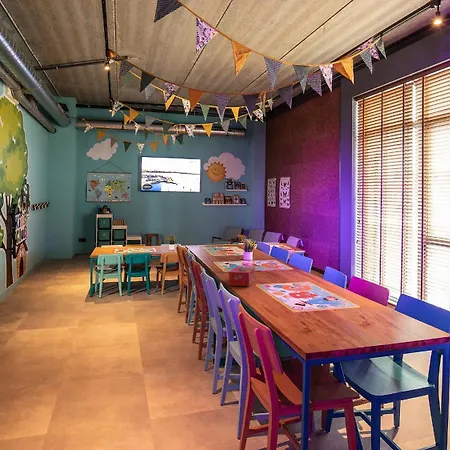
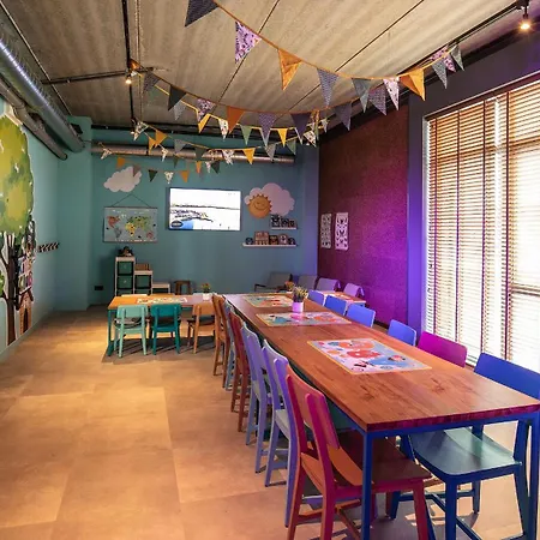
- tissue box [228,266,256,287]
